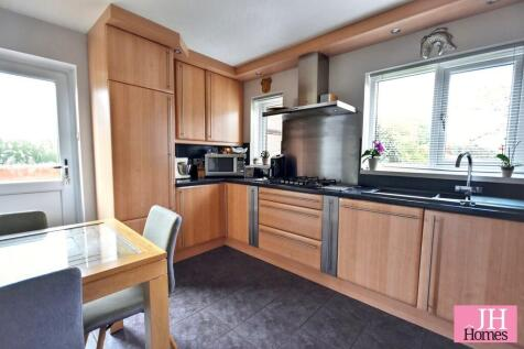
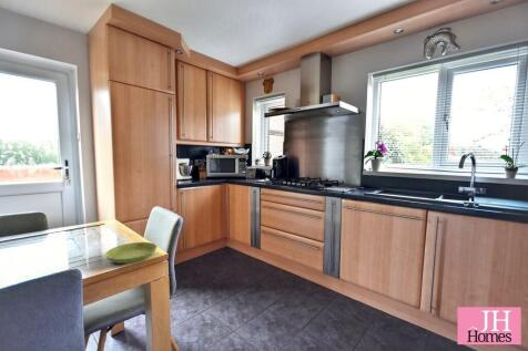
+ saucer [104,241,158,265]
